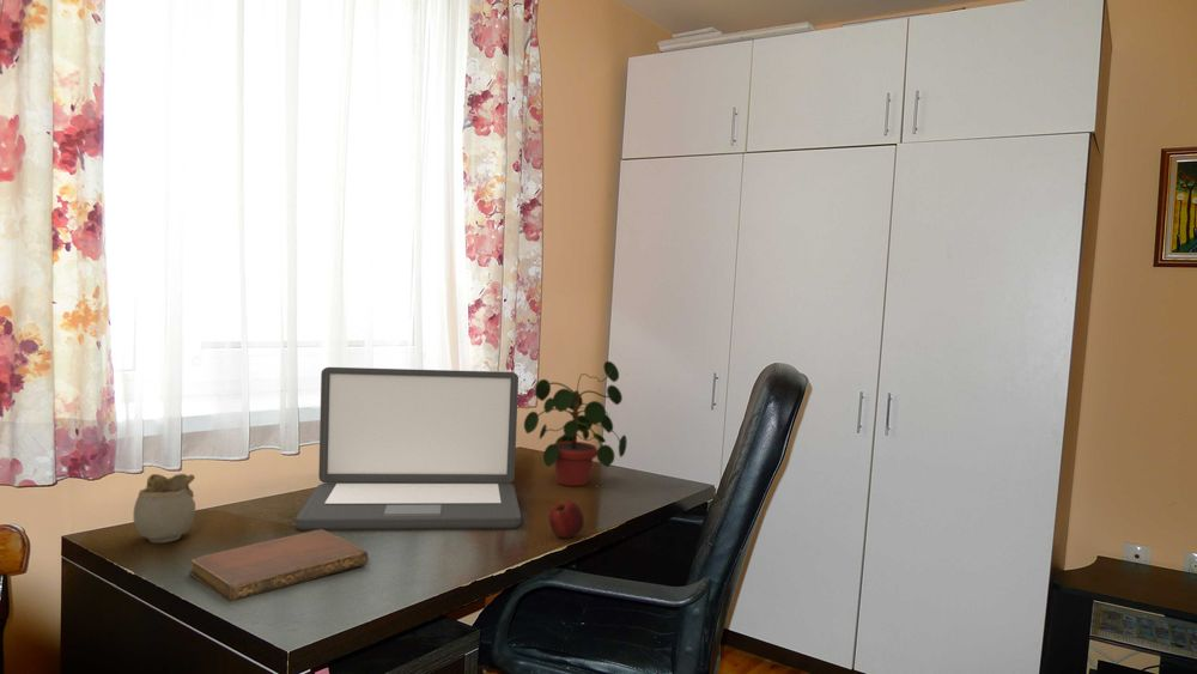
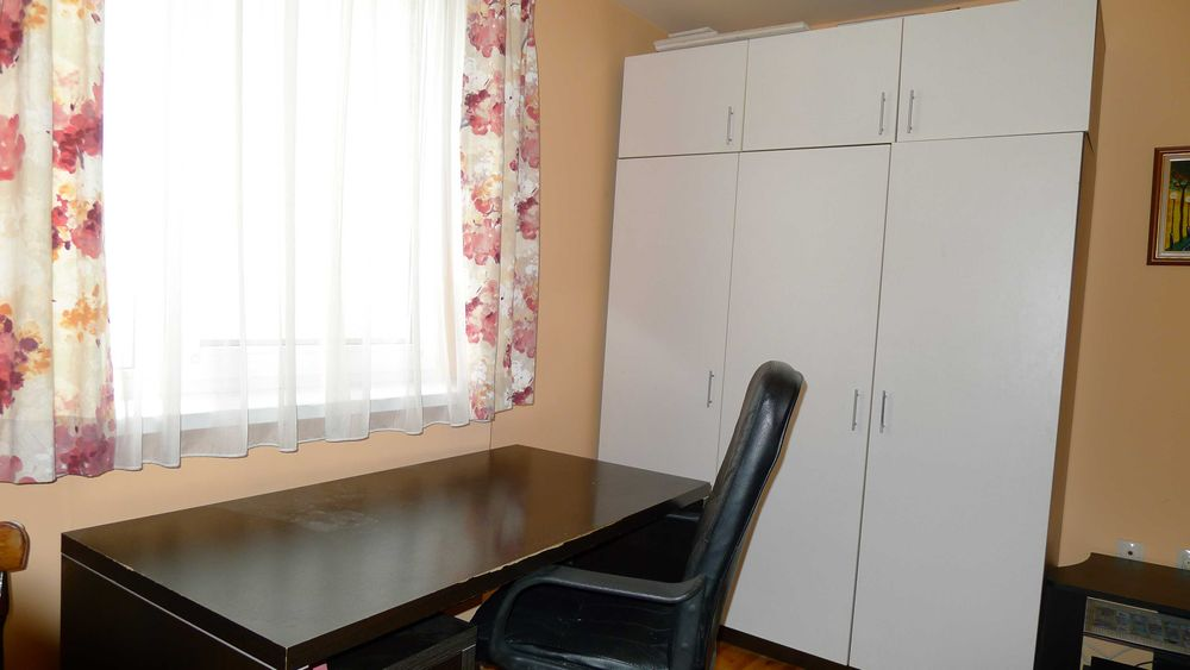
- potted plant [523,360,628,487]
- notebook [188,529,369,602]
- mug [133,473,196,545]
- laptop [294,366,522,532]
- apple [548,498,585,539]
